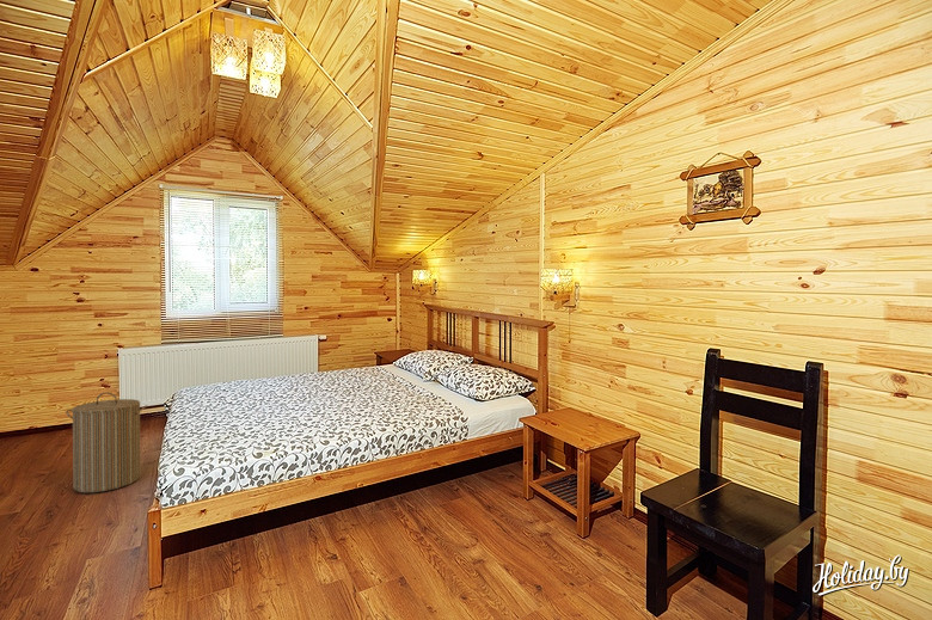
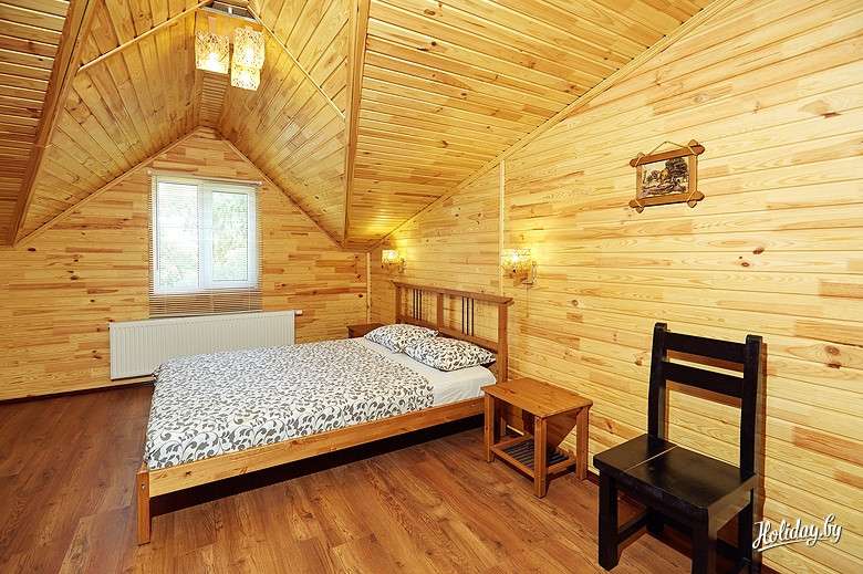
- laundry hamper [65,391,148,493]
